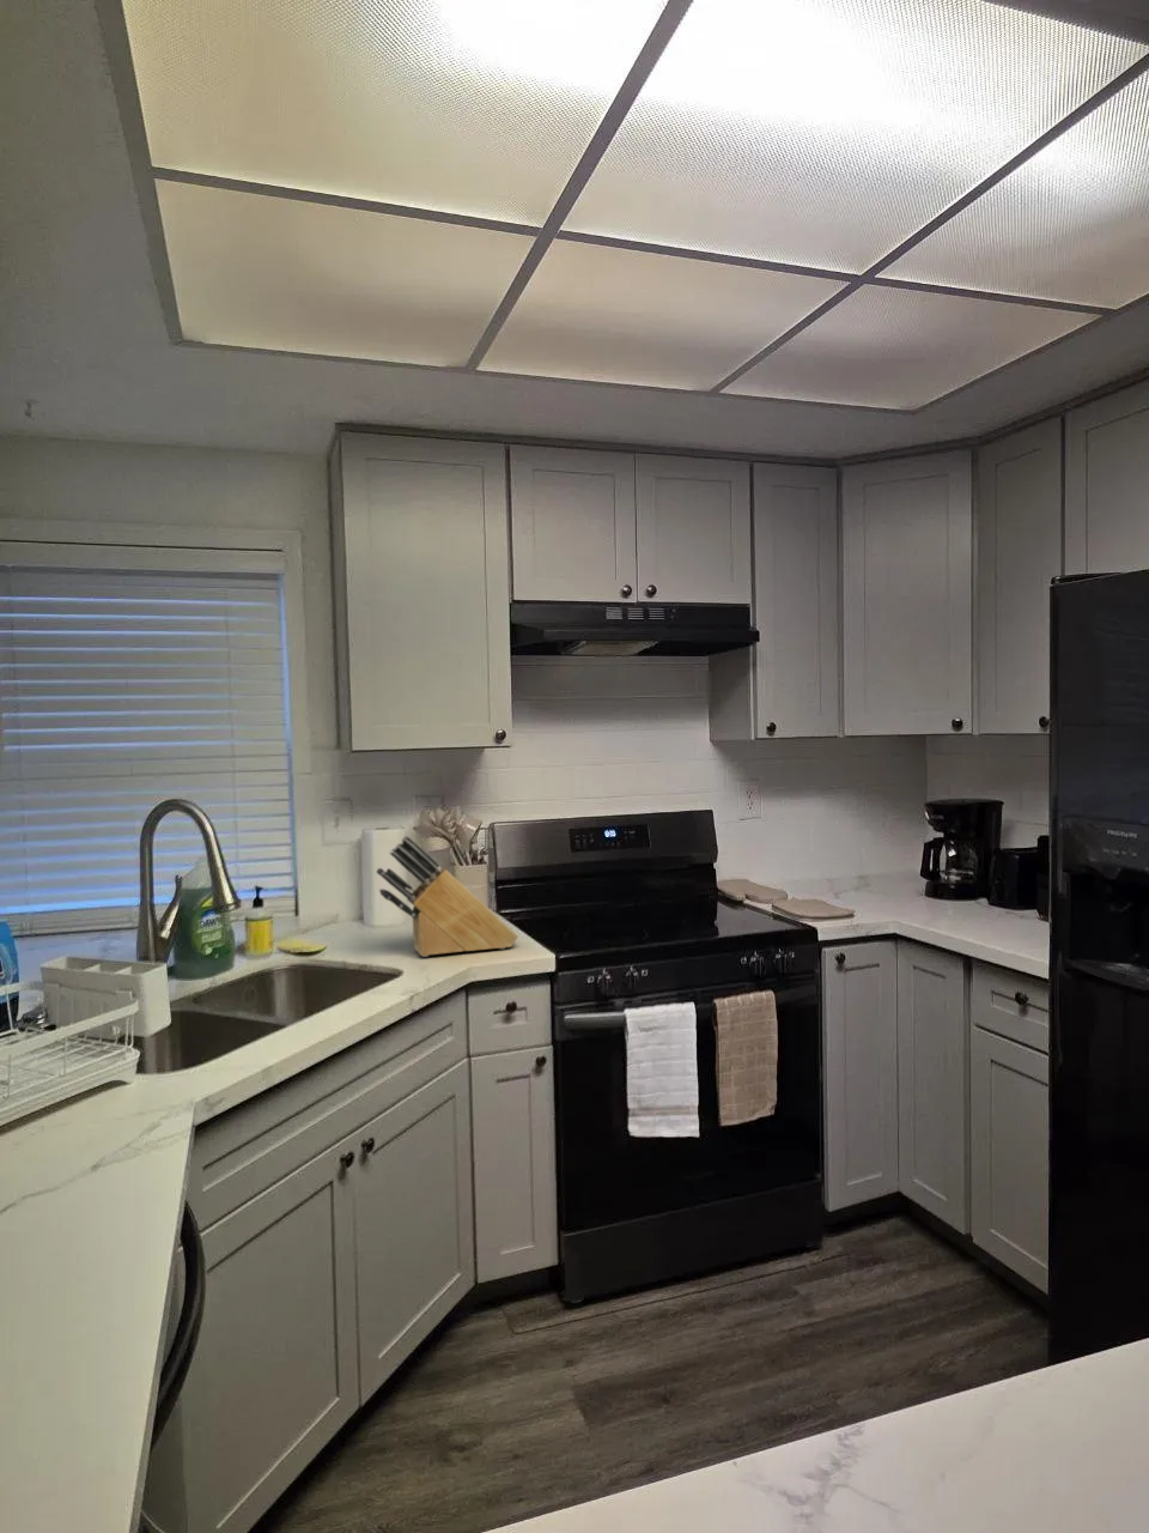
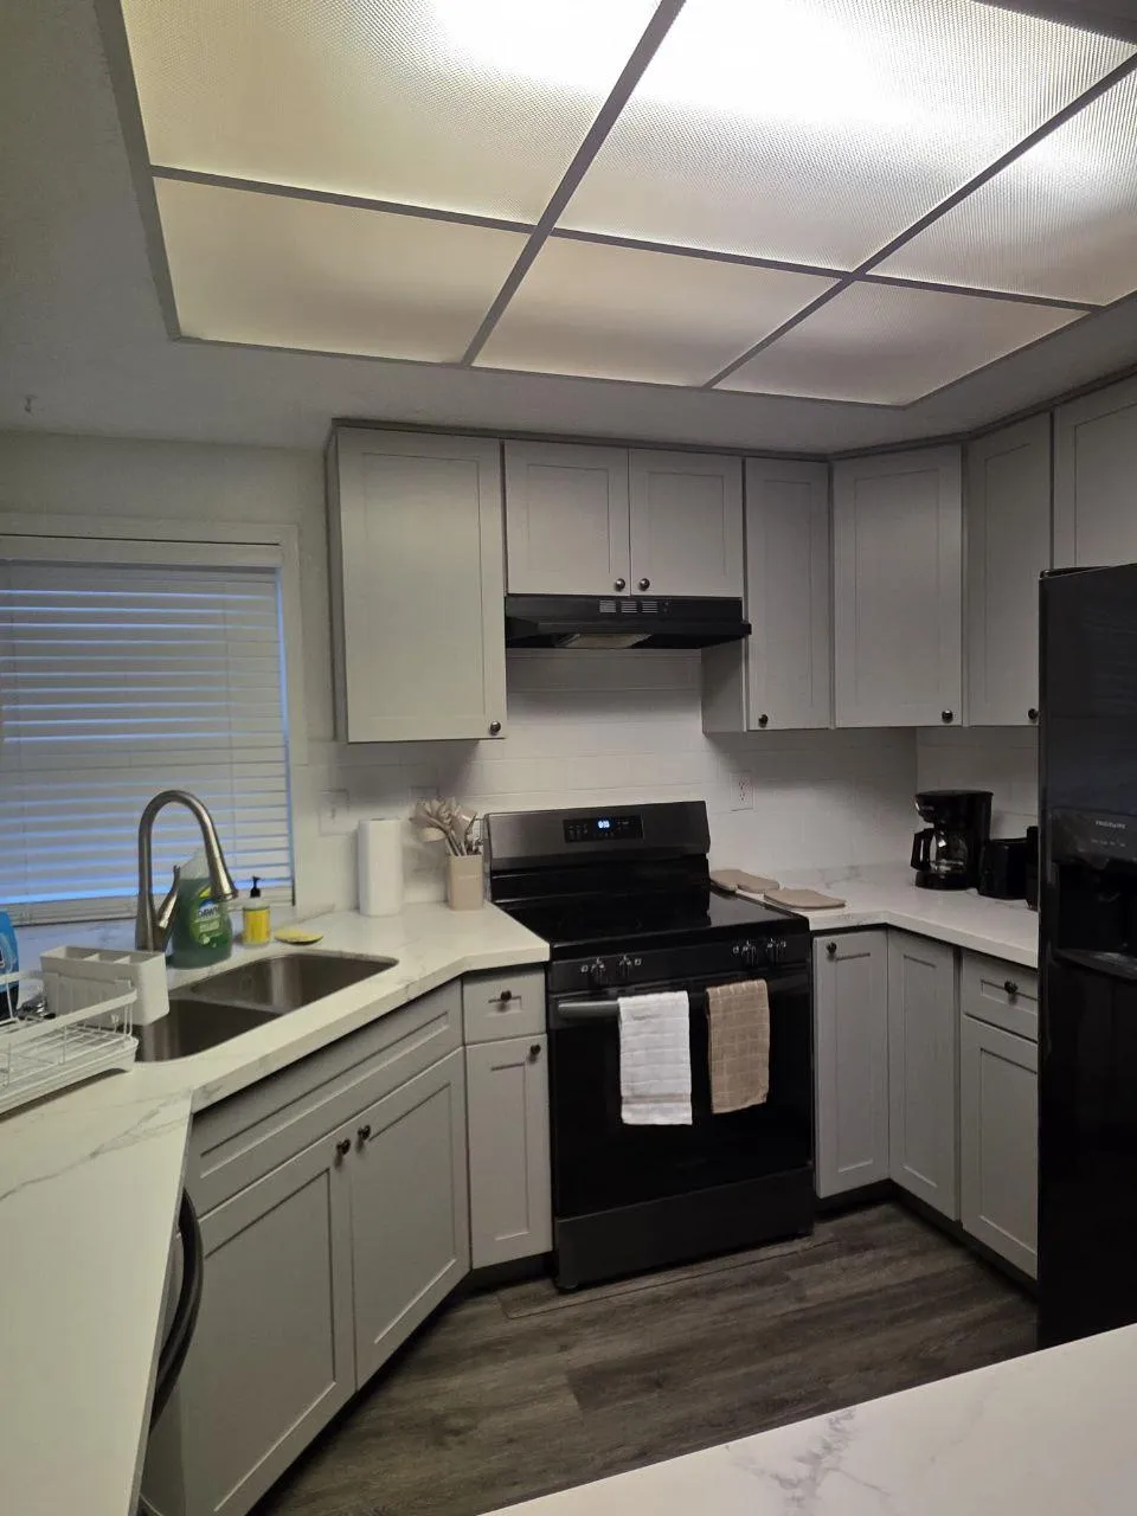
- knife block [374,835,519,958]
